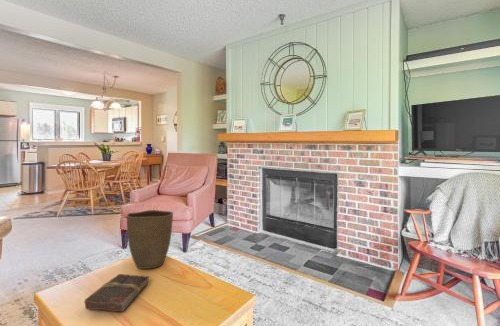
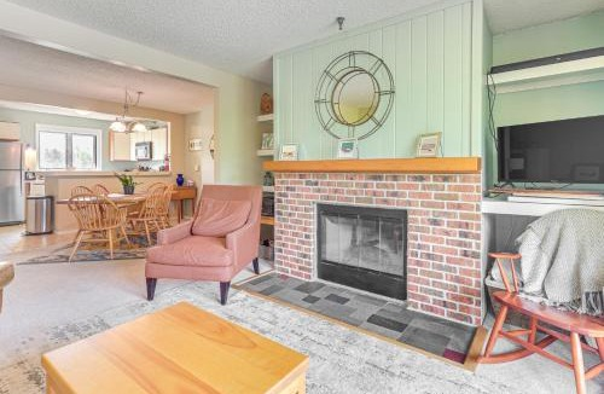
- book [83,273,150,312]
- vase [126,209,174,270]
